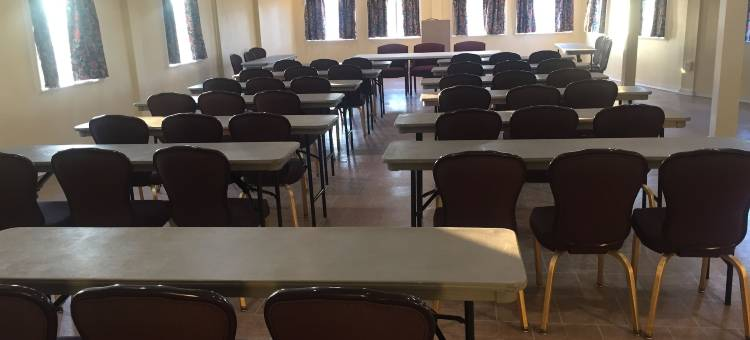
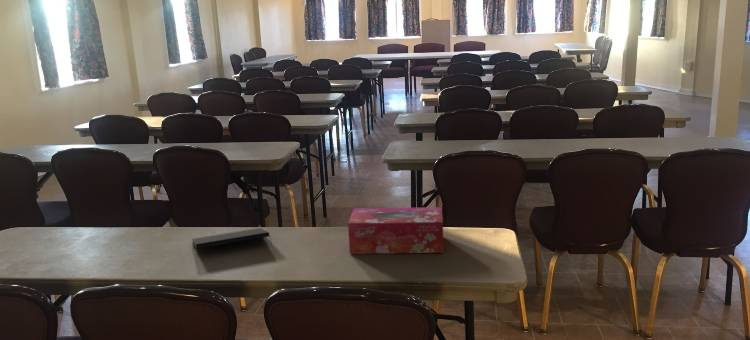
+ notepad [191,227,273,249]
+ tissue box [347,206,444,255]
